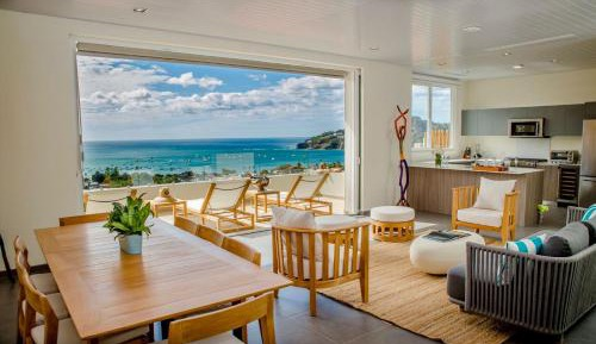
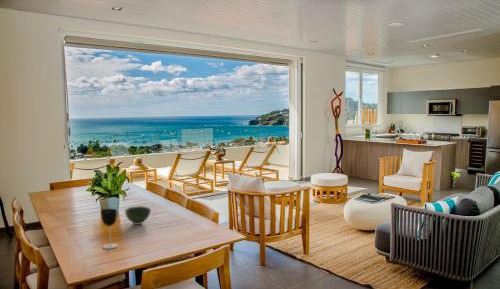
+ wine glass [100,208,119,250]
+ bowl [124,205,152,226]
